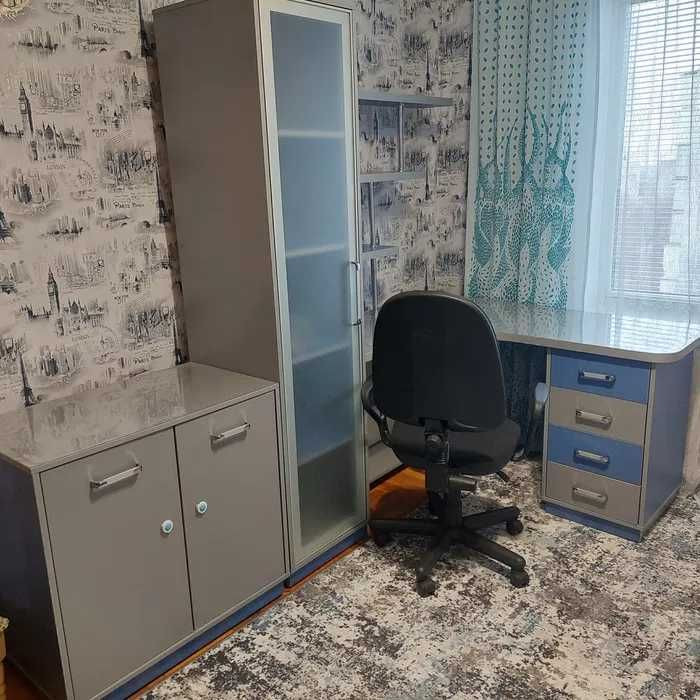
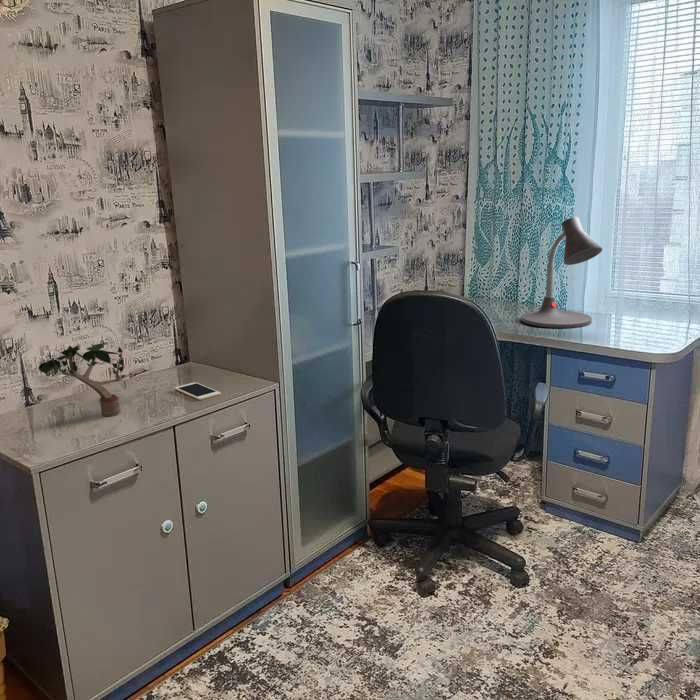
+ cell phone [174,381,222,401]
+ desk lamp [520,216,603,329]
+ potted plant [33,342,126,417]
